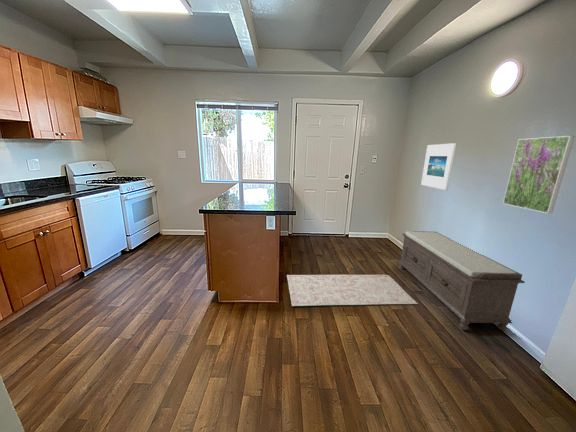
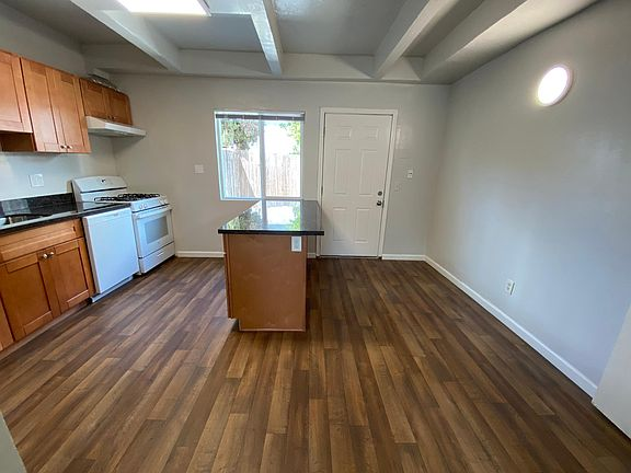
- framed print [502,135,576,215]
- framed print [420,142,457,191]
- bench [397,230,526,332]
- rug [286,274,419,307]
